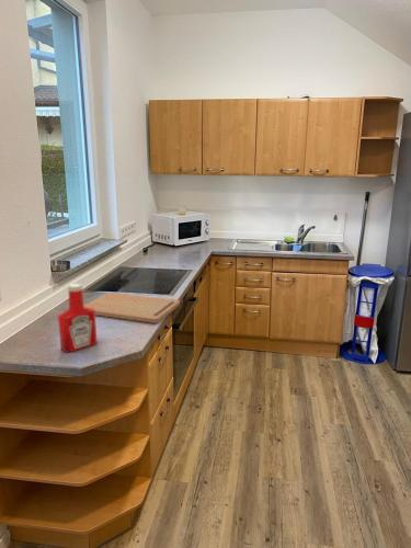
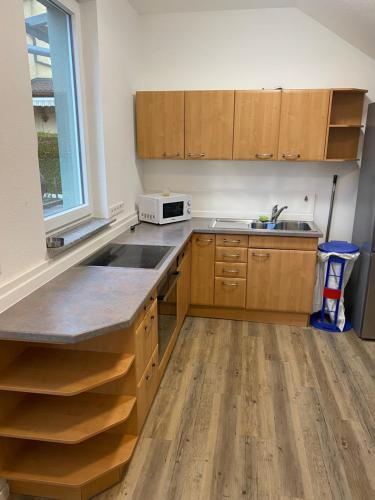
- soap bottle [57,283,98,353]
- cutting board [83,292,181,324]
